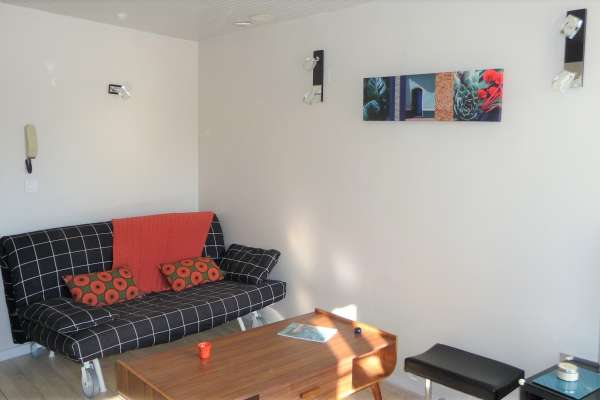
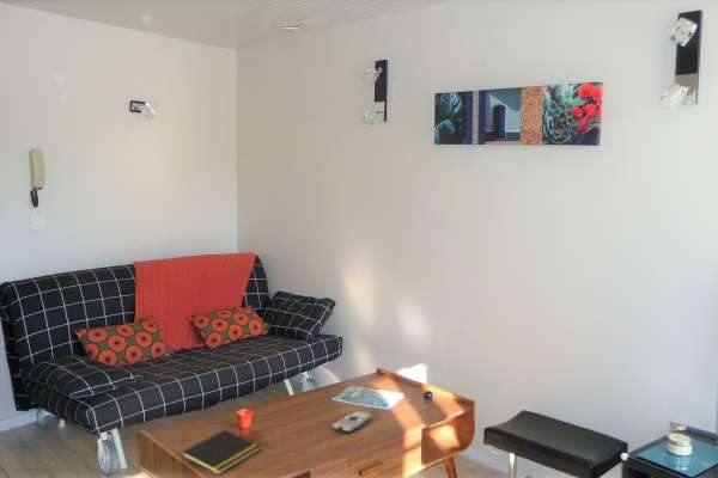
+ notepad [180,429,261,476]
+ remote control [331,410,373,433]
